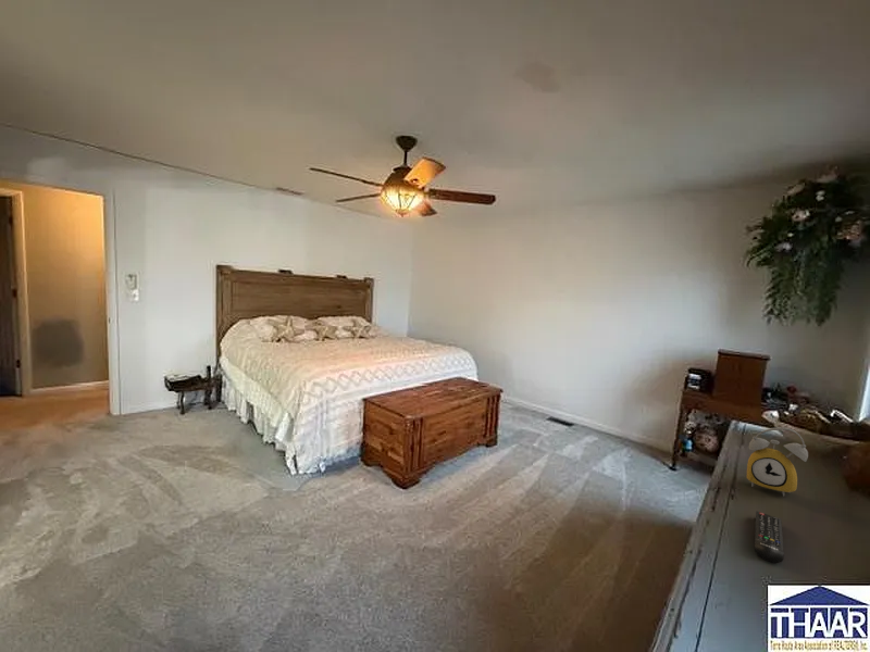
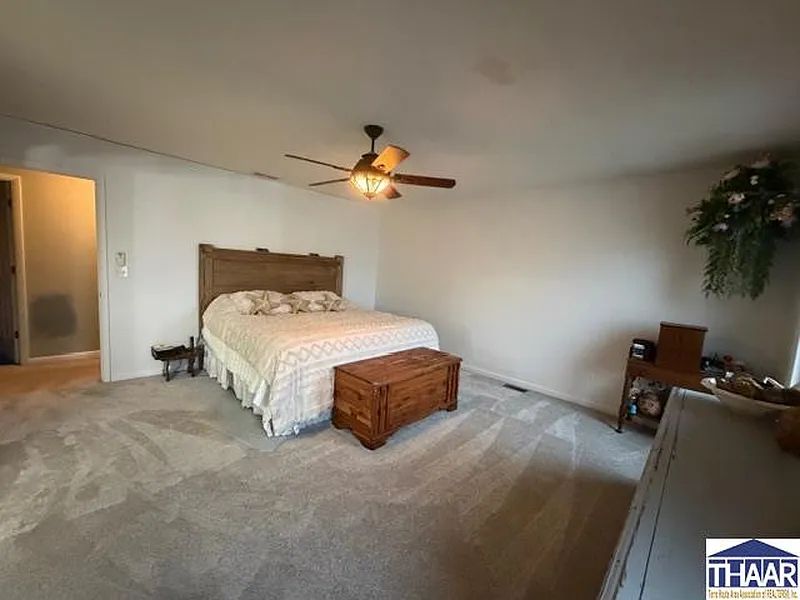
- alarm clock [746,426,809,498]
- remote control [754,511,785,564]
